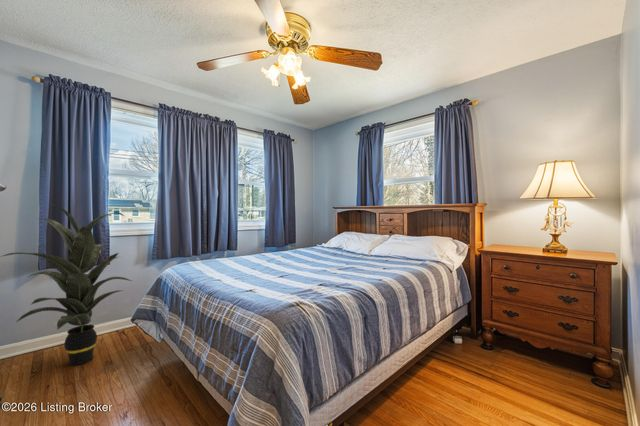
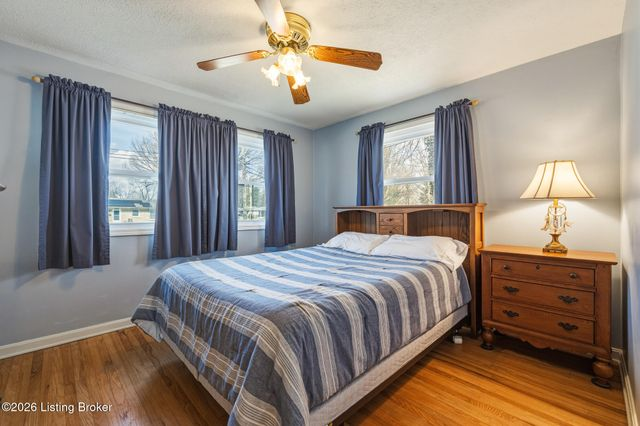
- indoor plant [0,203,132,367]
